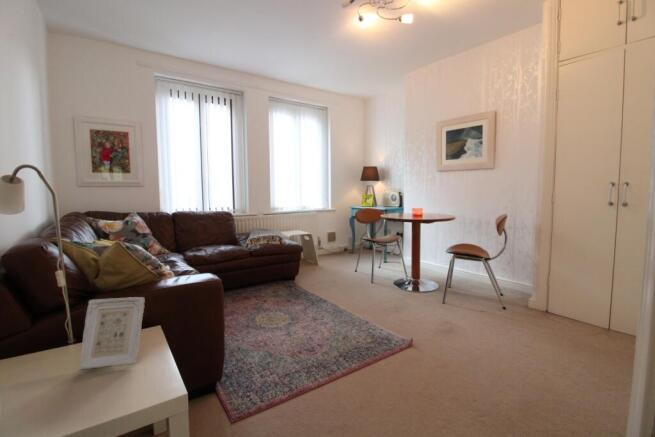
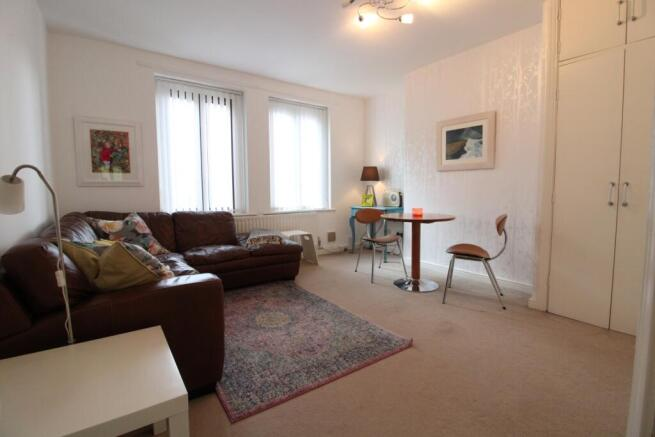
- picture frame [79,296,146,370]
